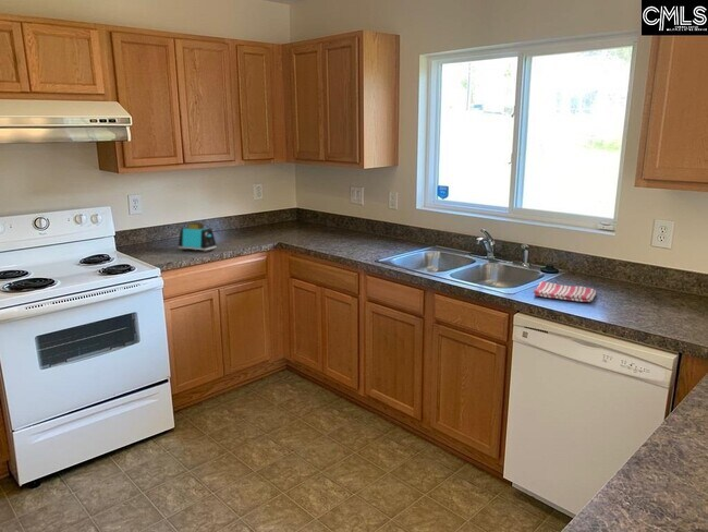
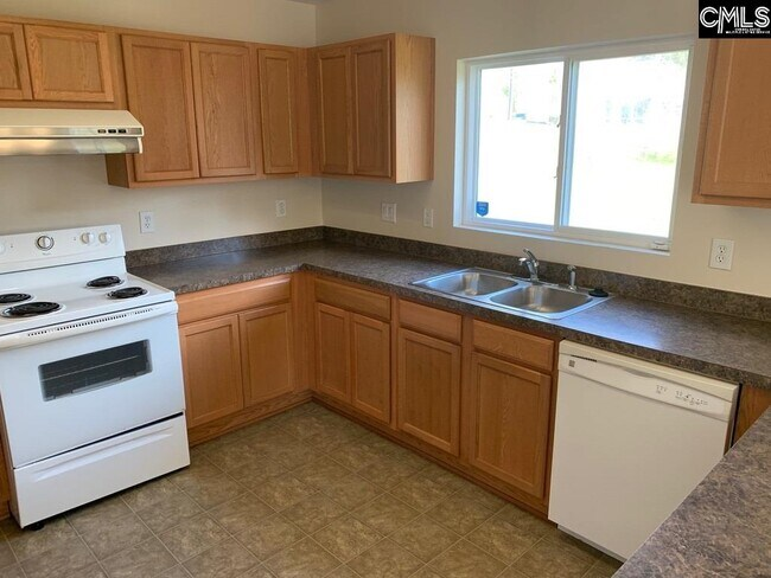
- dish towel [533,280,597,303]
- toaster [178,221,217,254]
